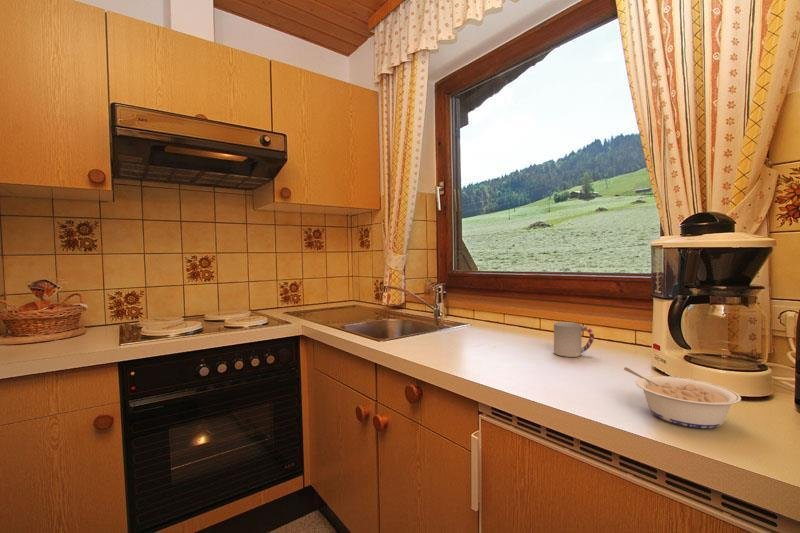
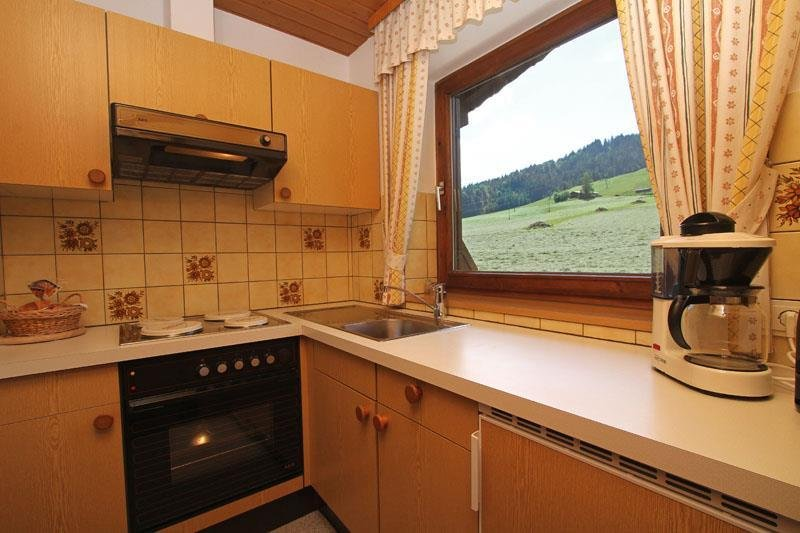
- legume [623,366,742,429]
- cup [553,321,595,358]
